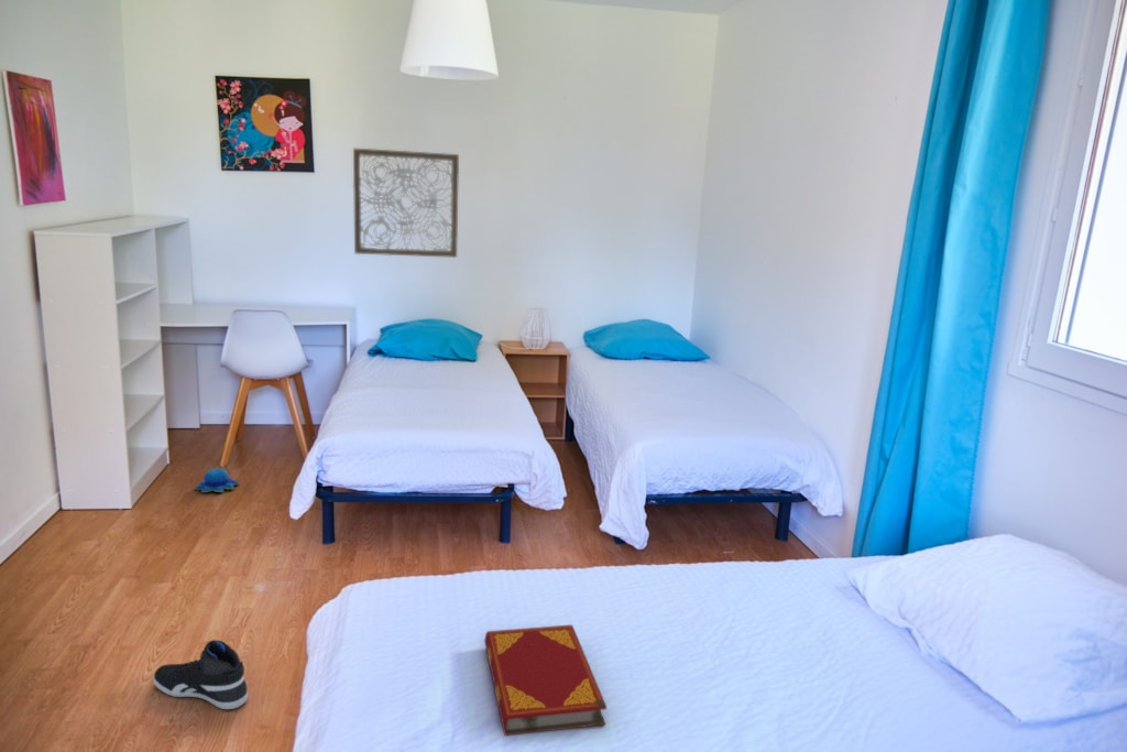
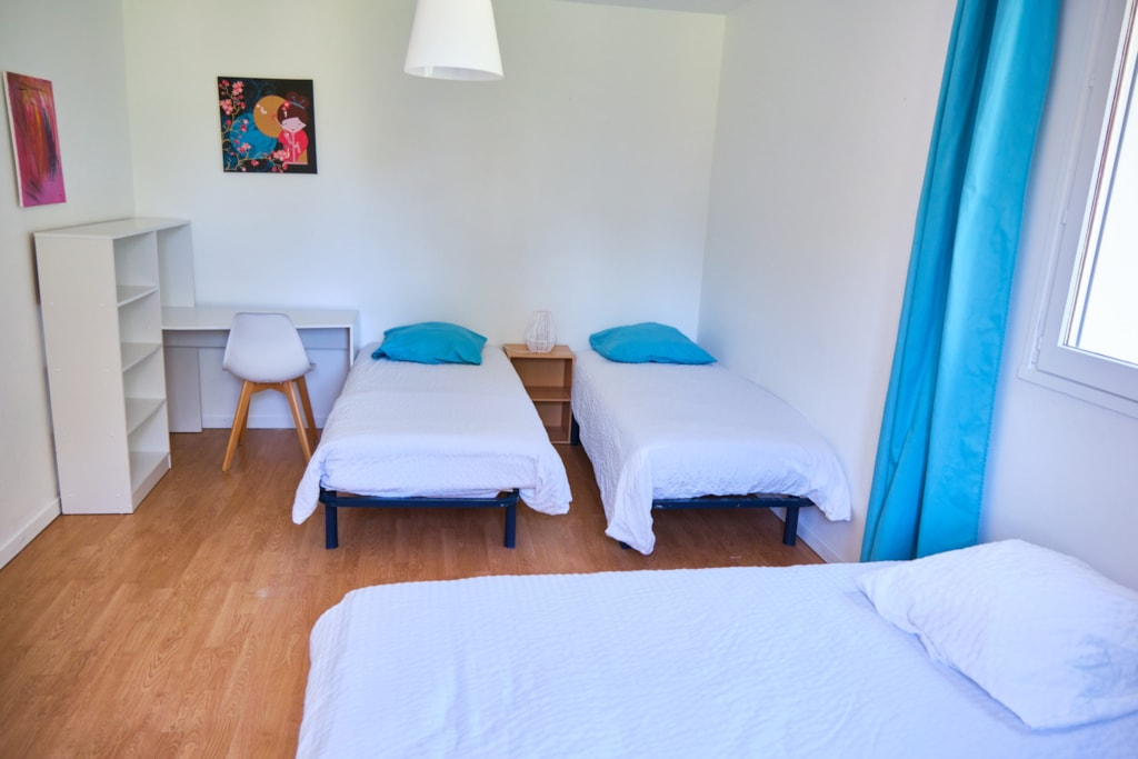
- wall art [352,148,460,259]
- plush toy [194,467,240,493]
- hardback book [484,624,608,737]
- sneaker [152,639,249,710]
